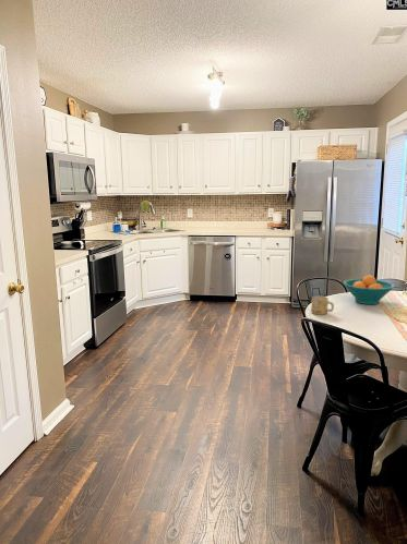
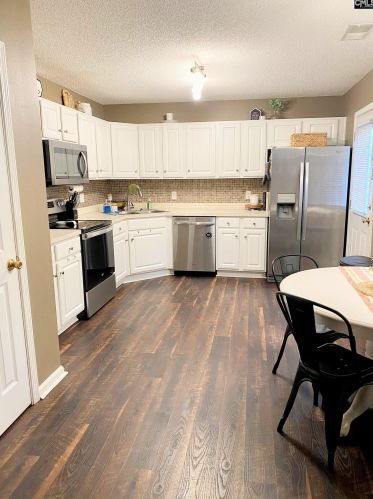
- fruit bowl [343,274,395,305]
- mug [310,294,335,316]
